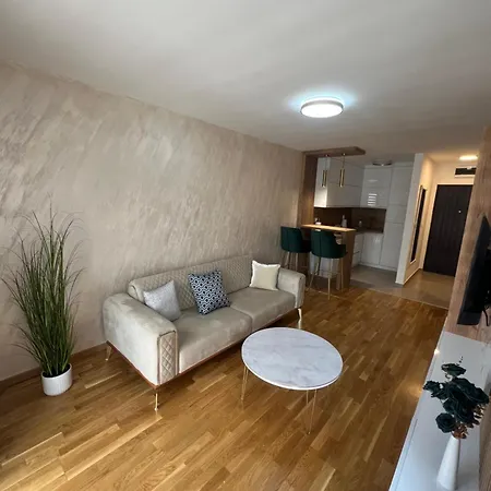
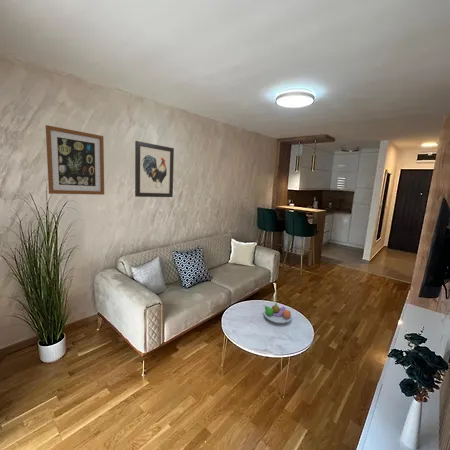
+ wall art [134,140,175,198]
+ fruit bowl [262,302,292,325]
+ wall art [45,124,105,196]
